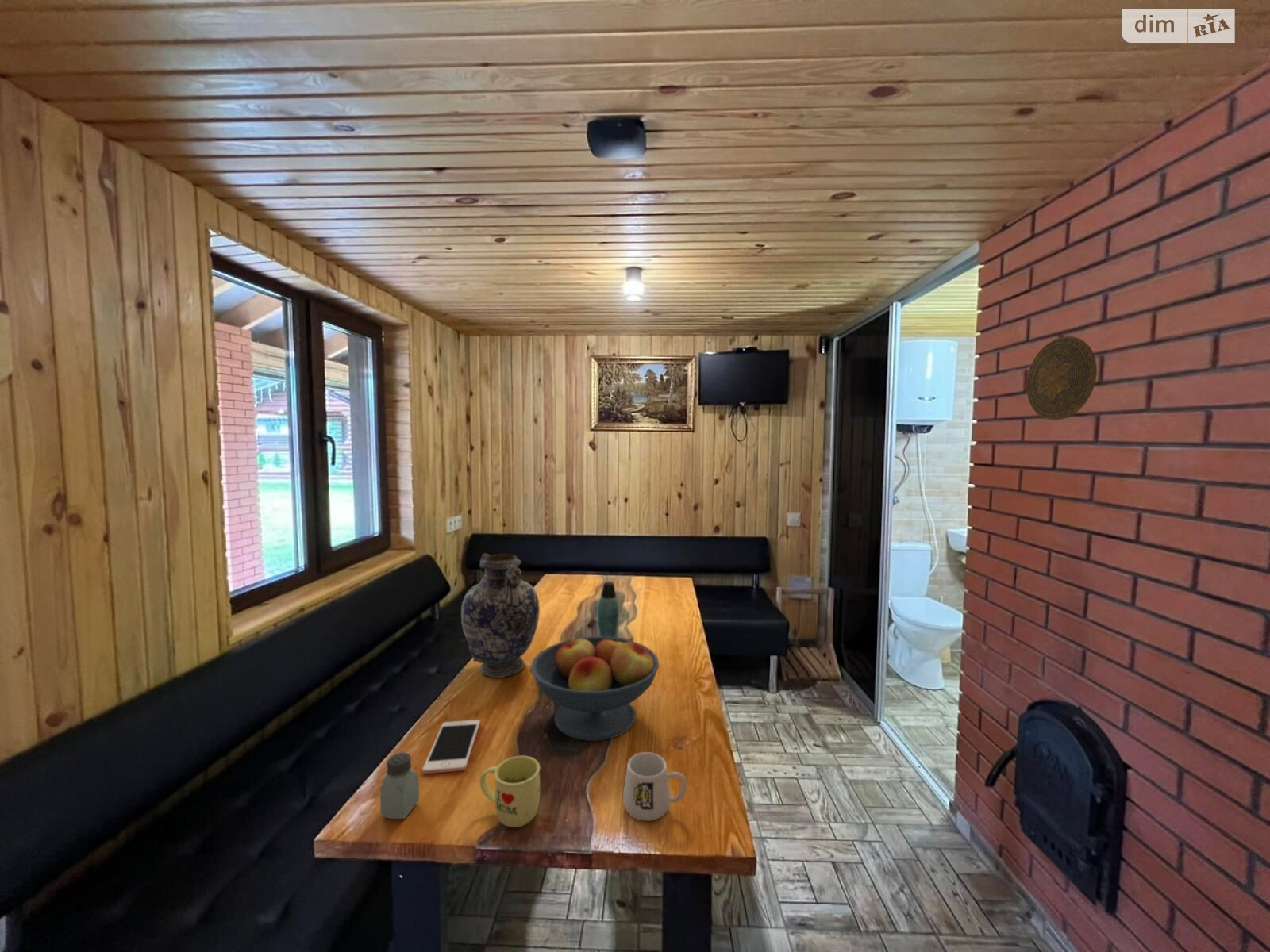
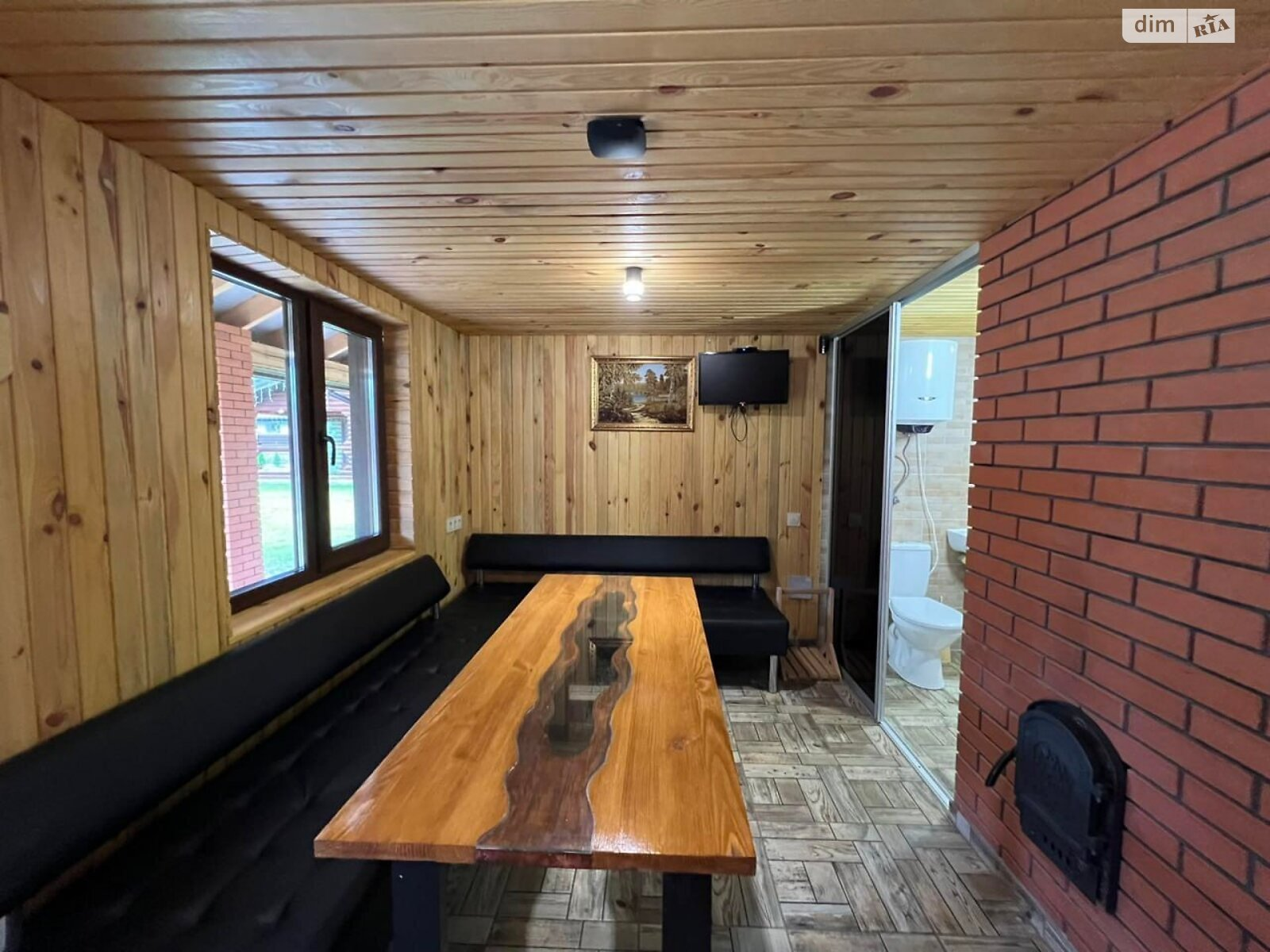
- cell phone [421,720,481,774]
- vase [460,552,541,678]
- mug [622,751,687,822]
- fruit bowl [530,635,660,742]
- saltshaker [379,751,420,820]
- decorative plate [1026,336,1098,421]
- mug [479,755,541,828]
- bottle [597,581,620,638]
